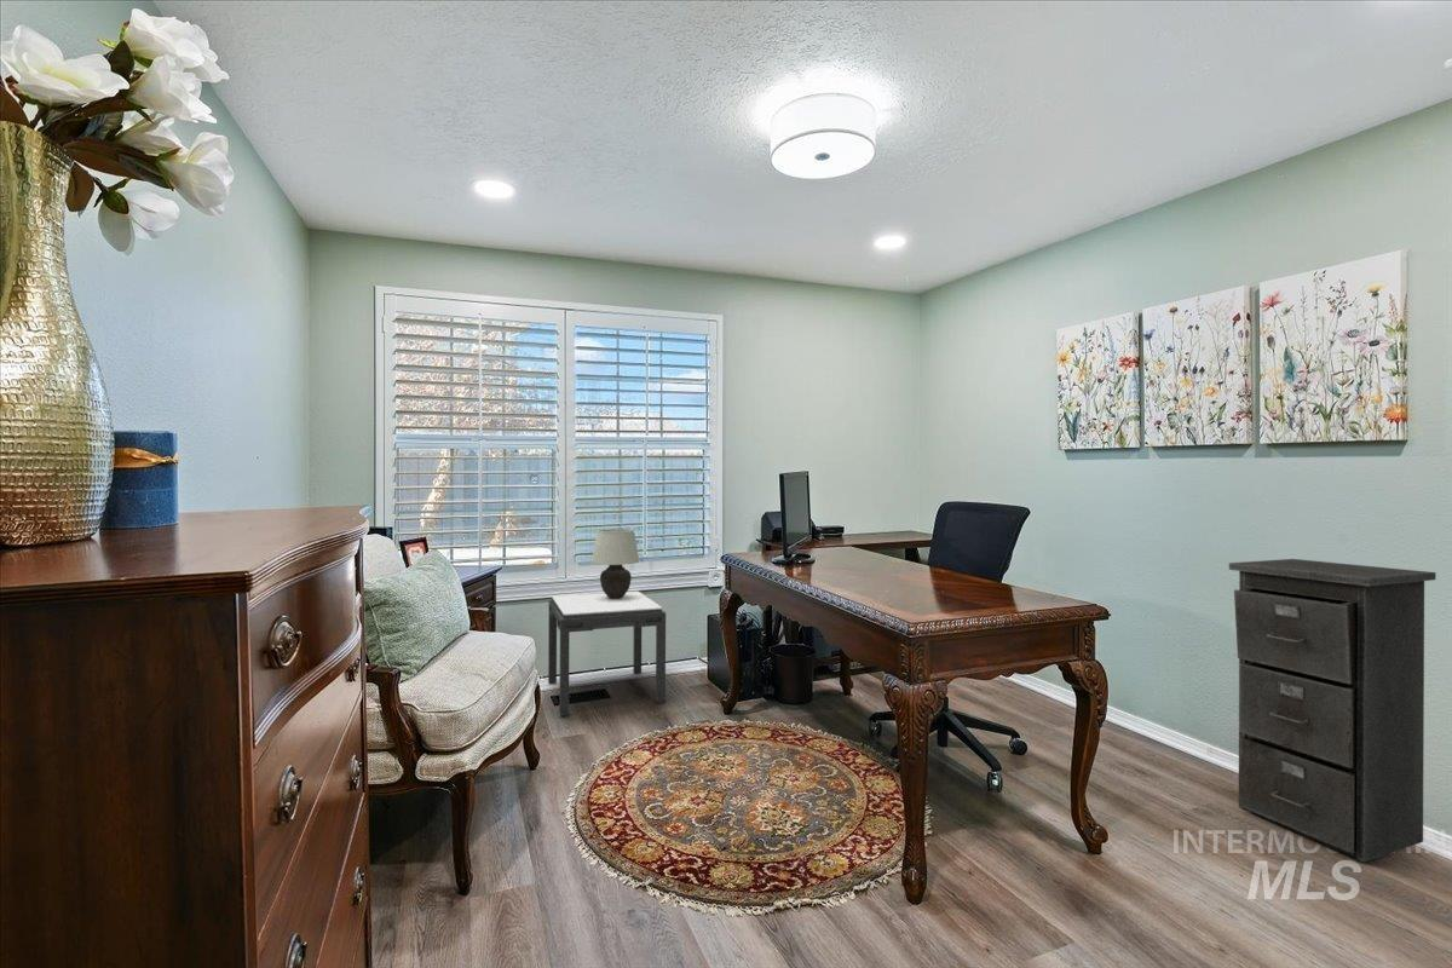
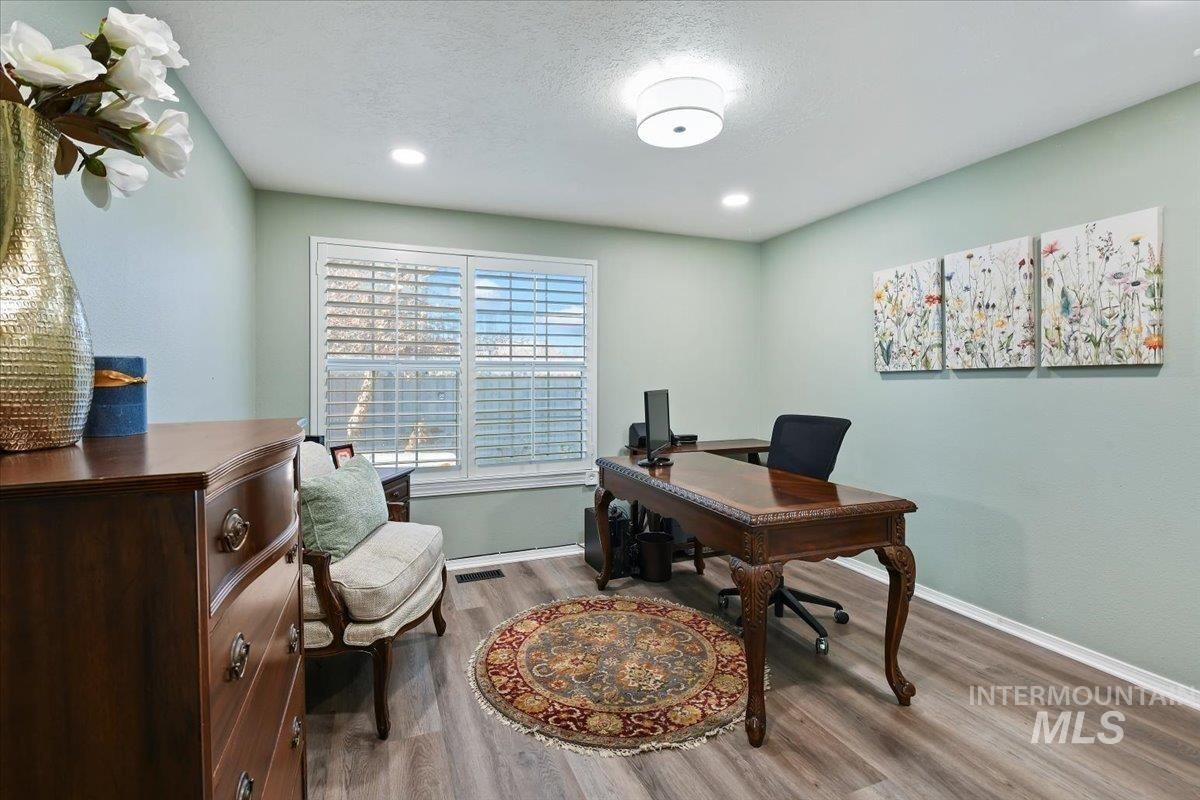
- table lamp [590,528,640,599]
- side table [547,590,667,716]
- filing cabinet [1228,558,1437,864]
